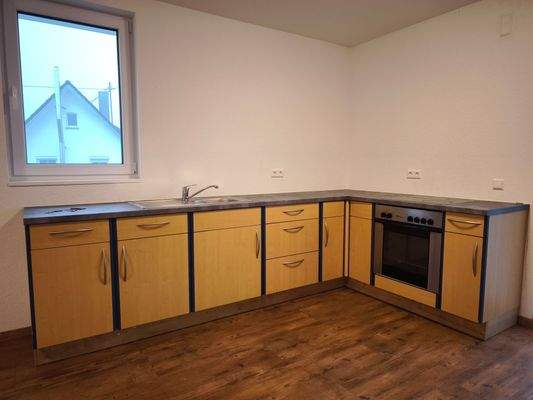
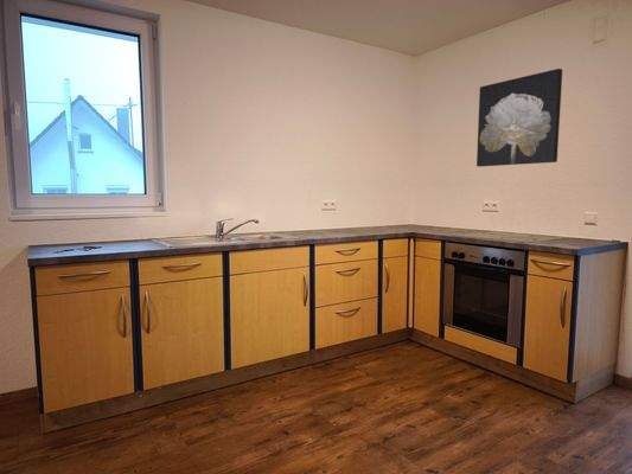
+ wall art [475,68,563,168]
